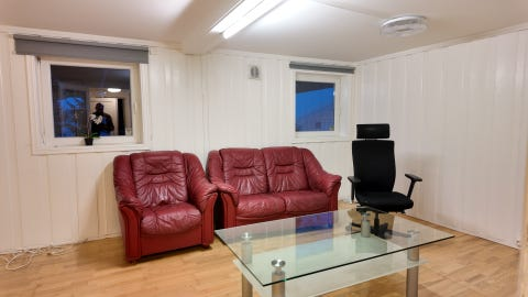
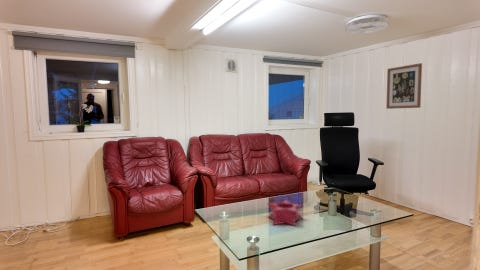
+ wall art [385,62,423,110]
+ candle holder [267,199,305,227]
